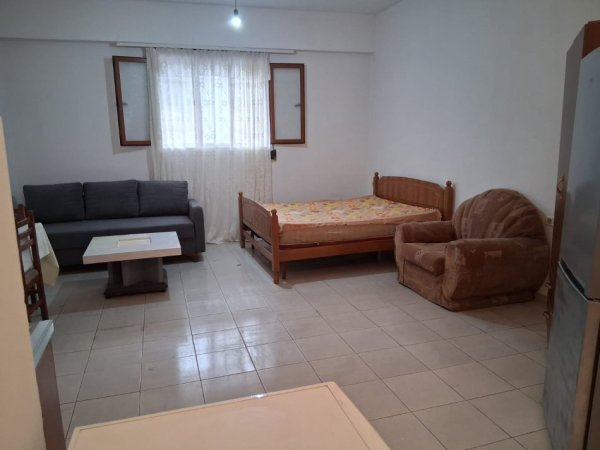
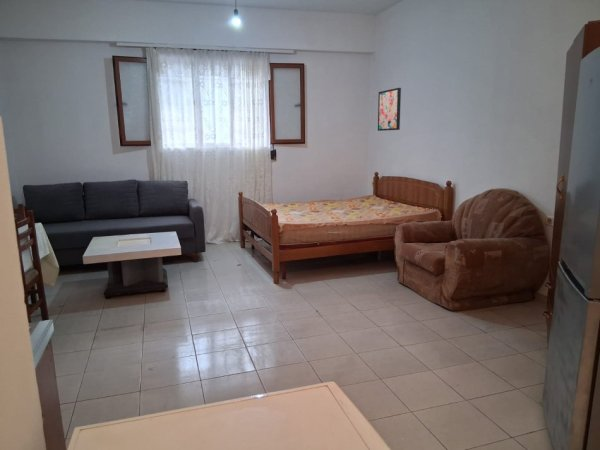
+ wall art [377,87,402,132]
